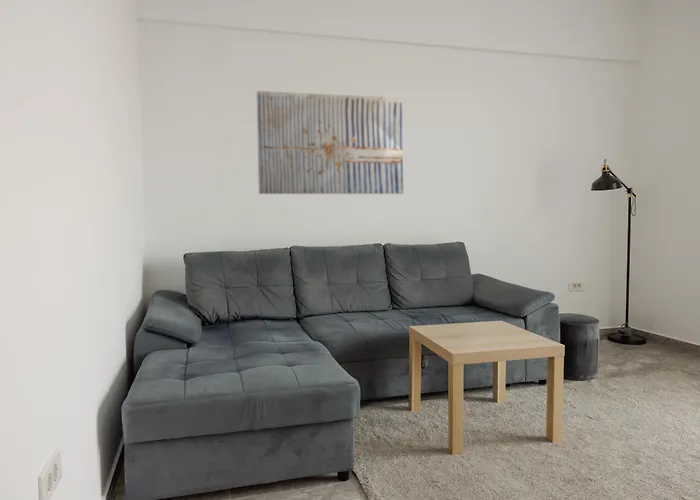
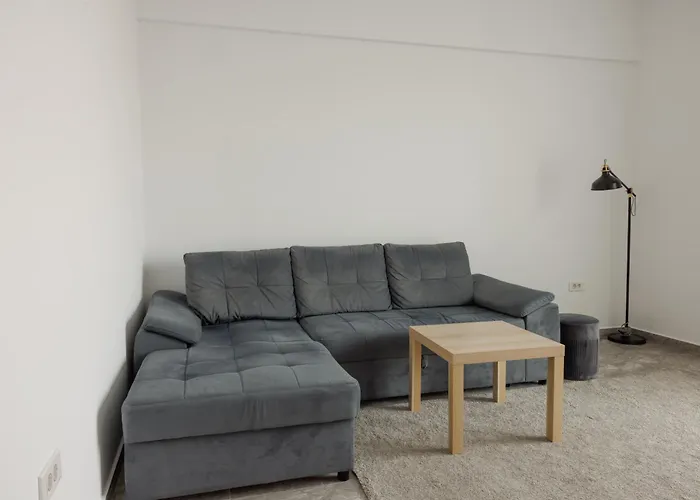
- wall art [256,90,404,195]
